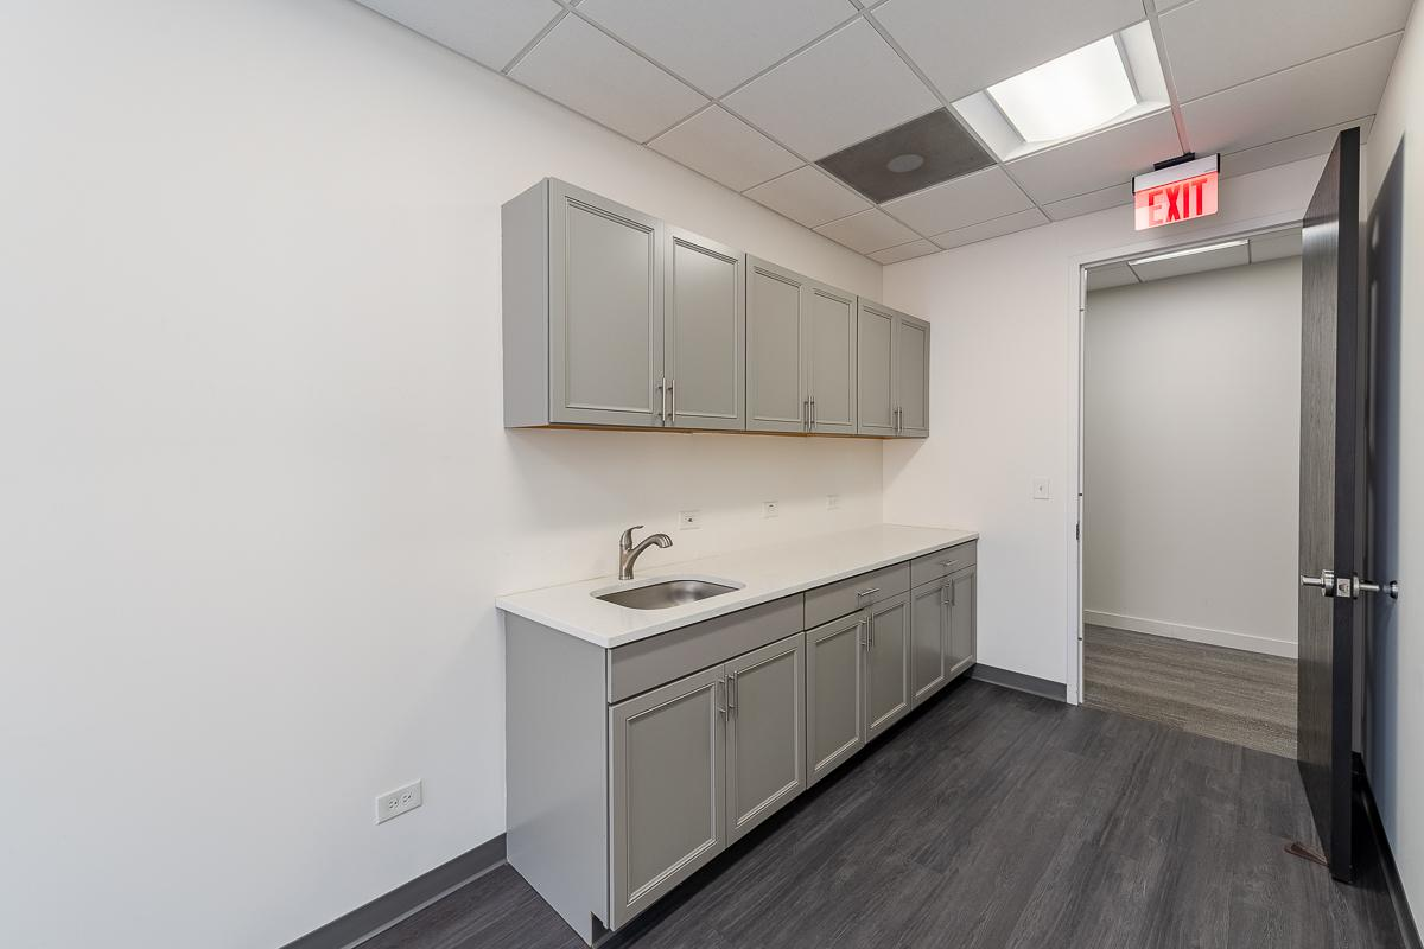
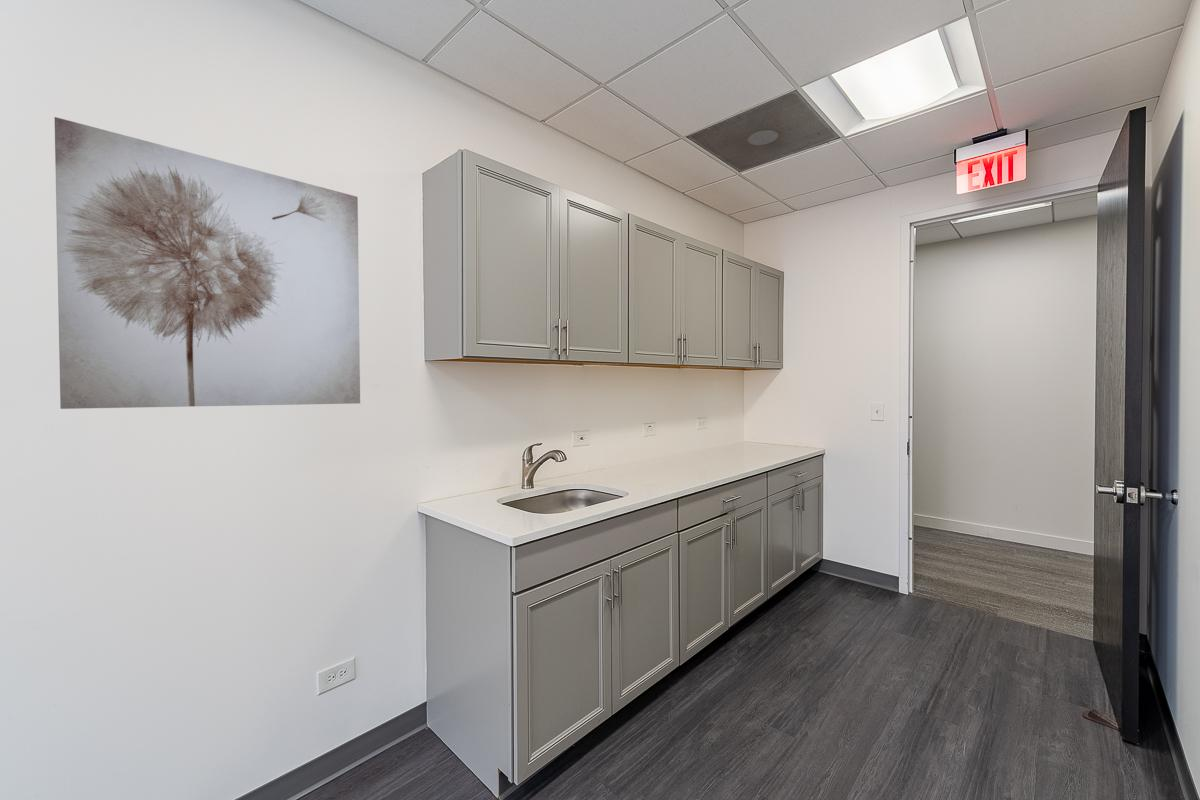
+ wall art [54,116,361,410]
